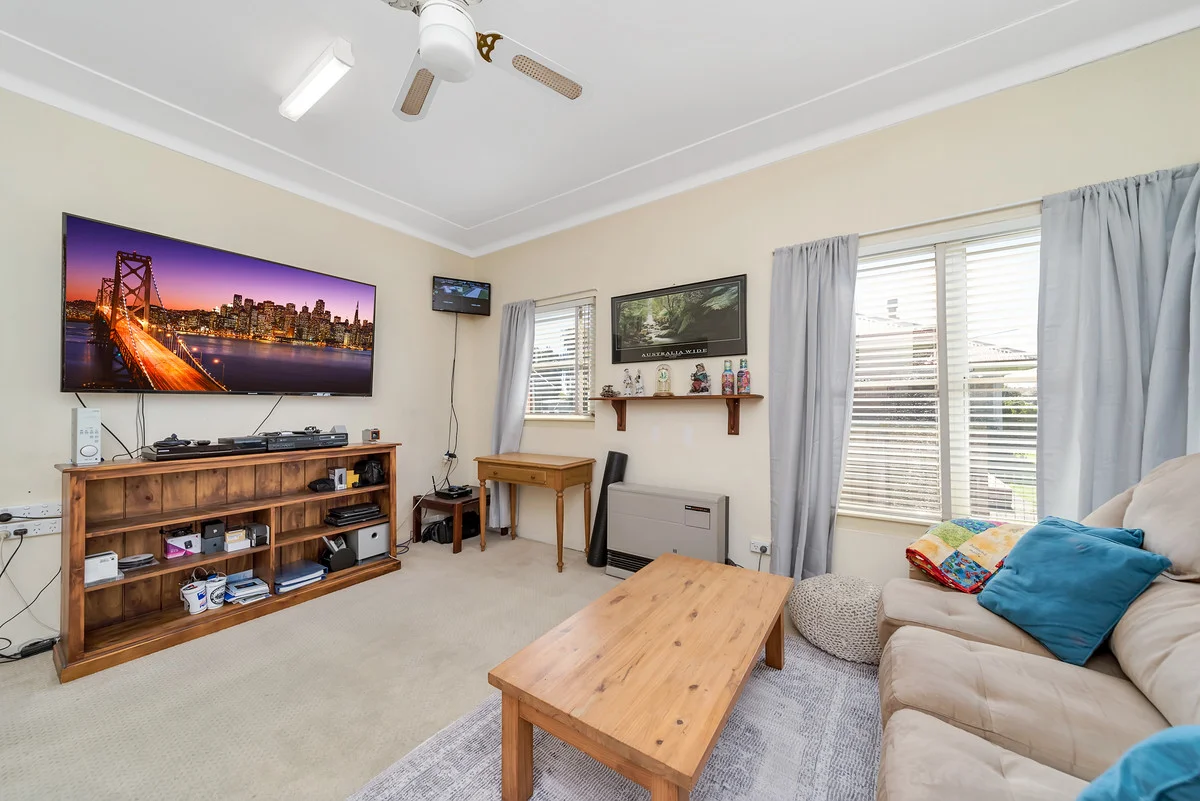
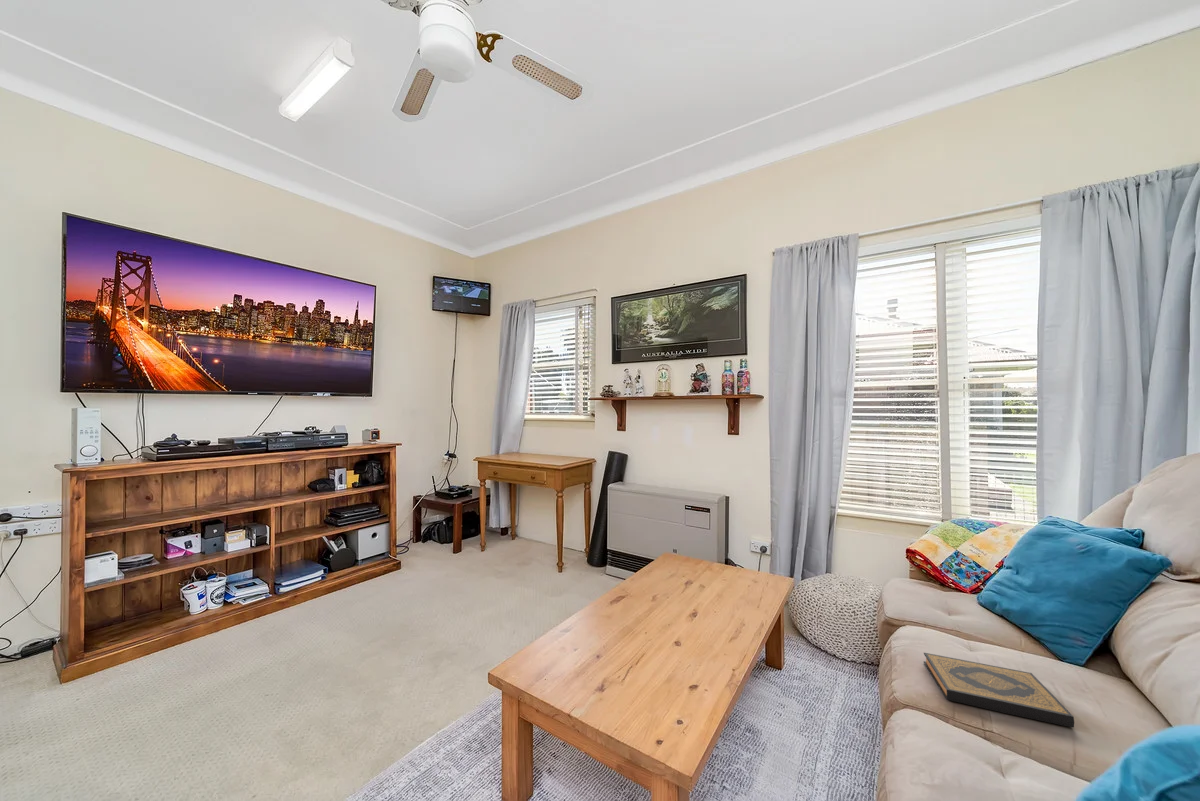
+ hardback book [923,652,1075,729]
